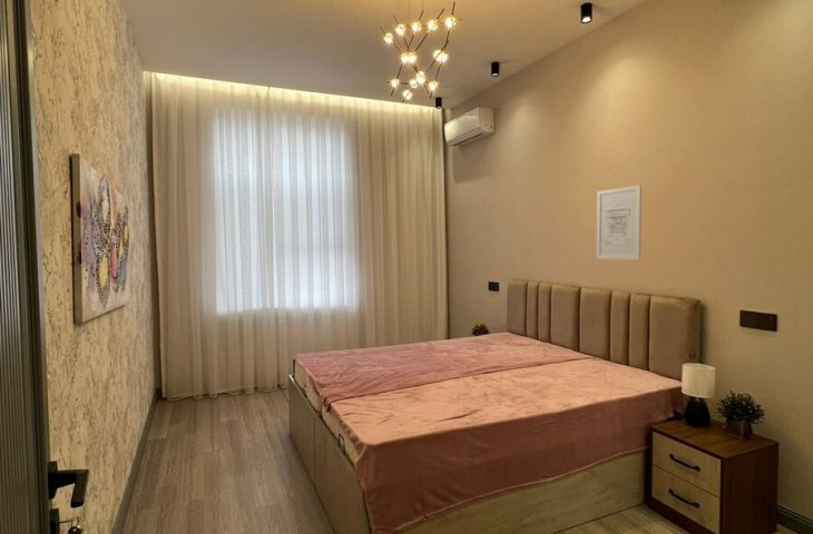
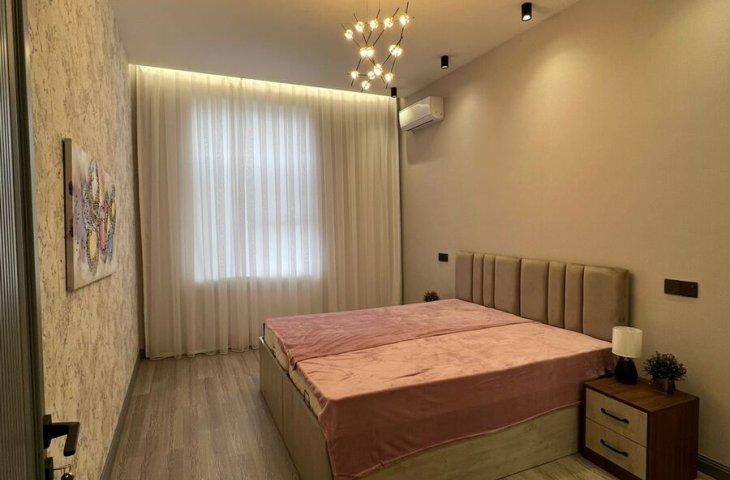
- wall art [596,184,643,260]
